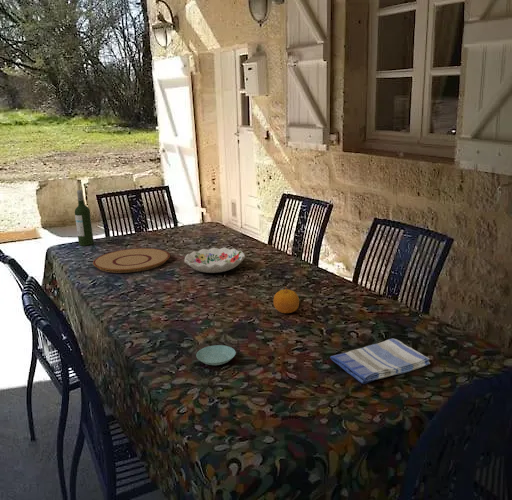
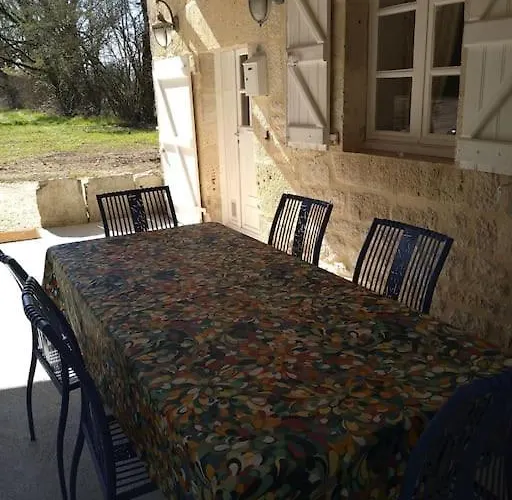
- plate [92,247,171,274]
- saucer [195,344,237,366]
- wine bottle [74,189,95,247]
- decorative bowl [184,246,246,274]
- dish towel [329,338,431,385]
- fruit [272,286,300,314]
